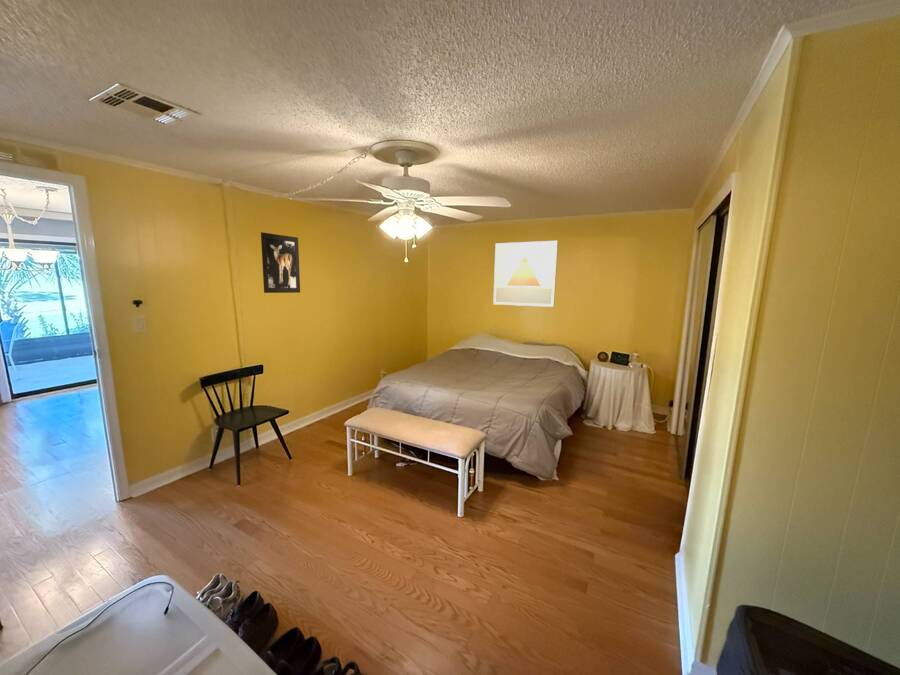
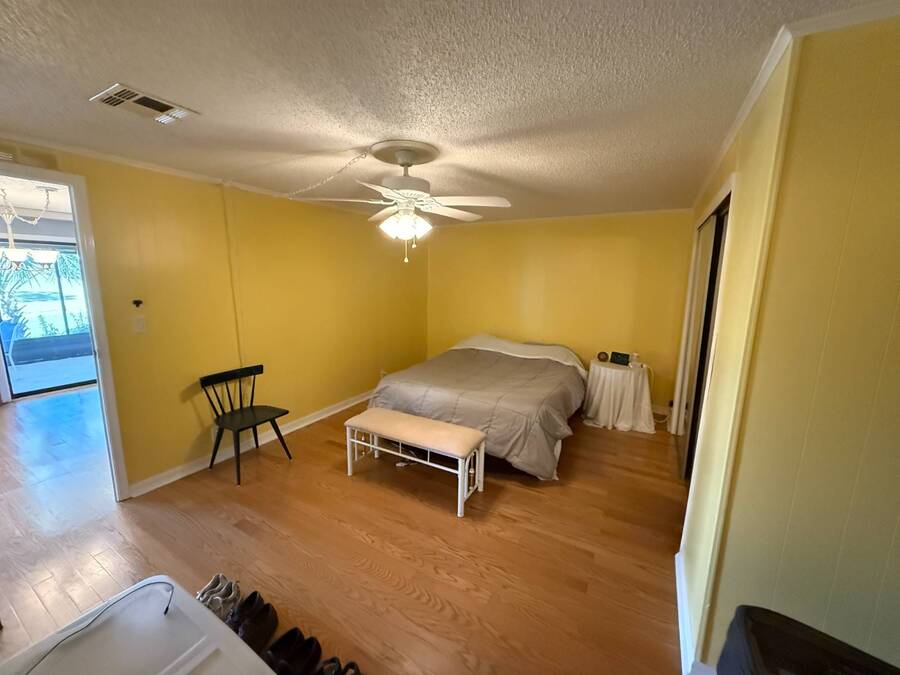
- wall art [492,240,559,308]
- wall art [260,231,301,294]
